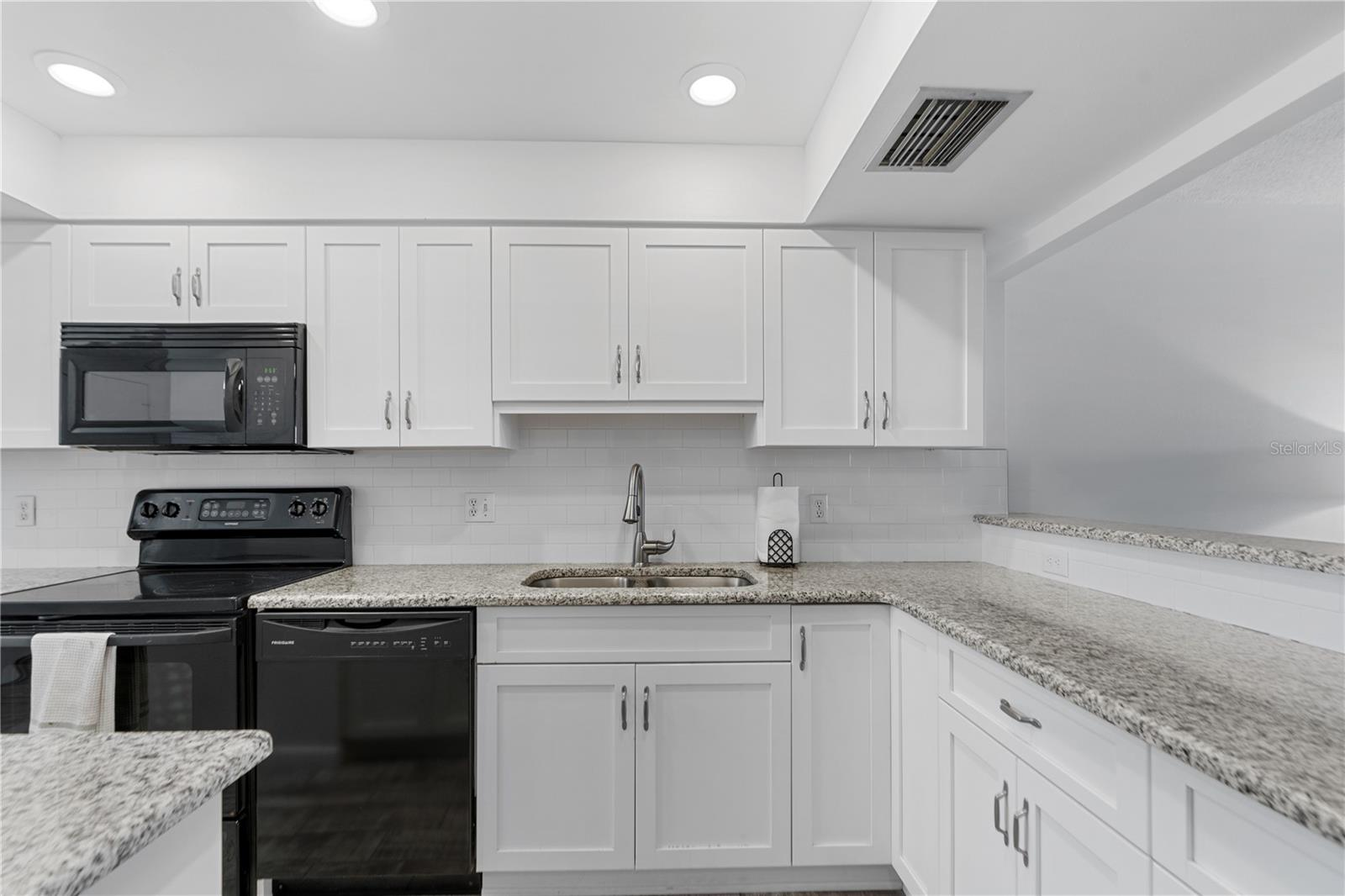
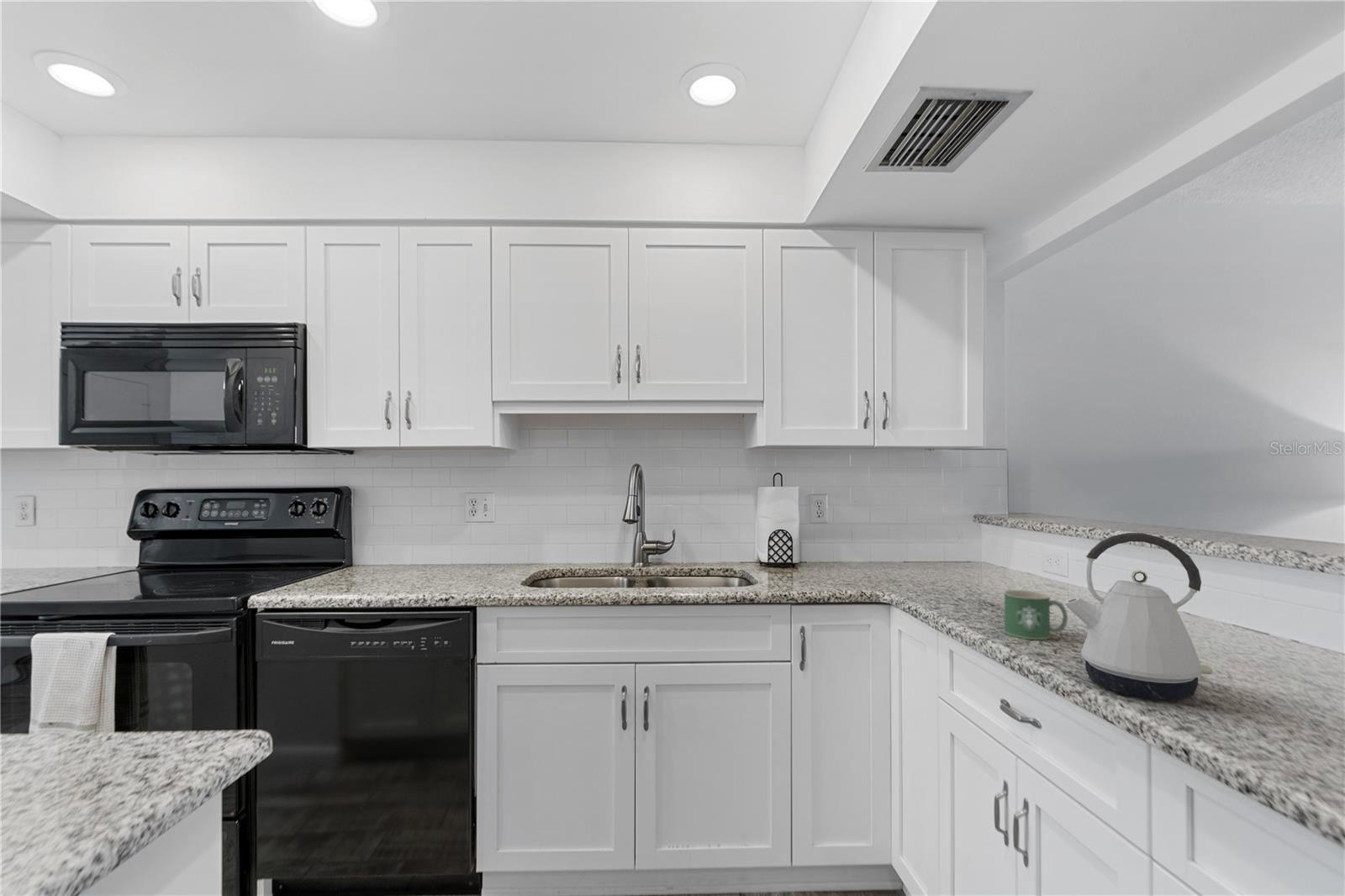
+ mug [1003,589,1068,640]
+ kettle [1063,532,1213,701]
